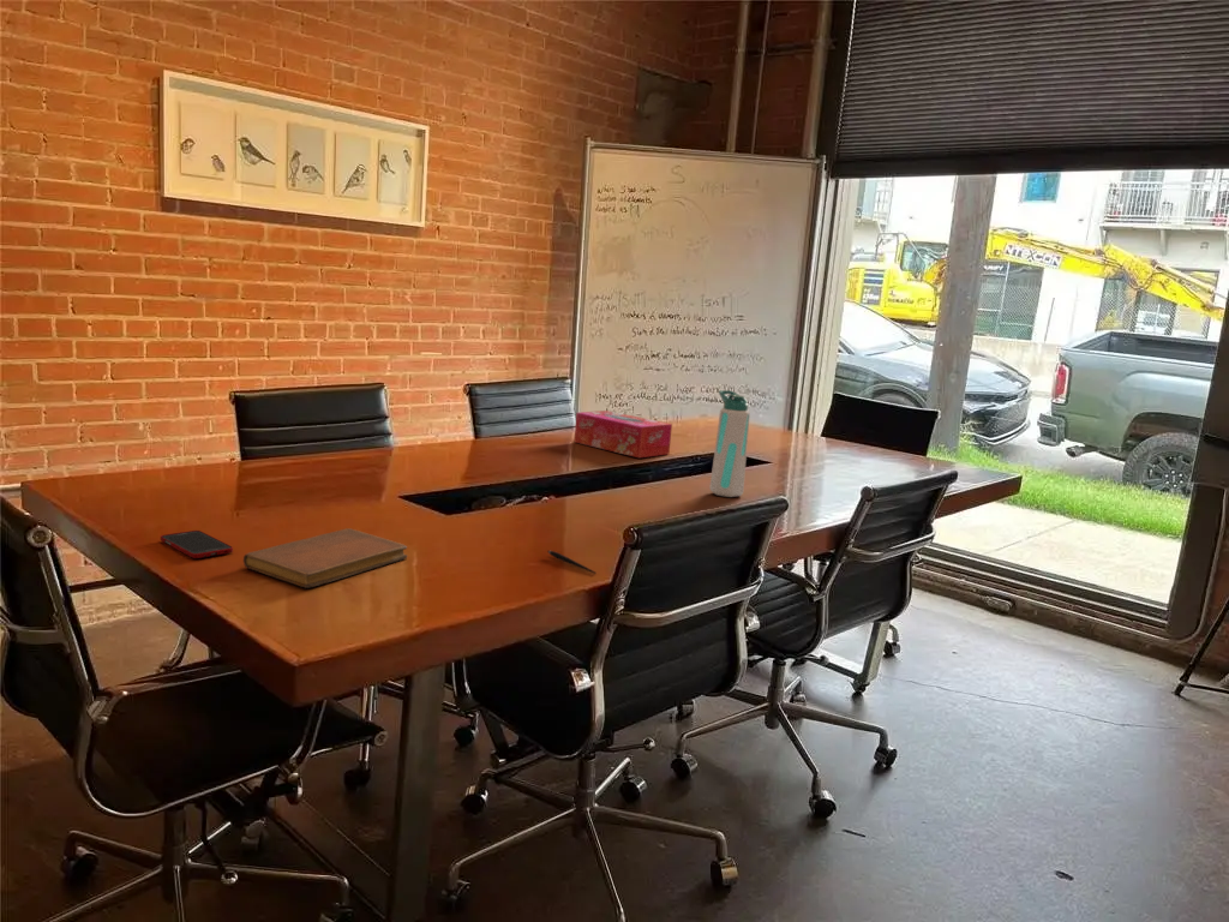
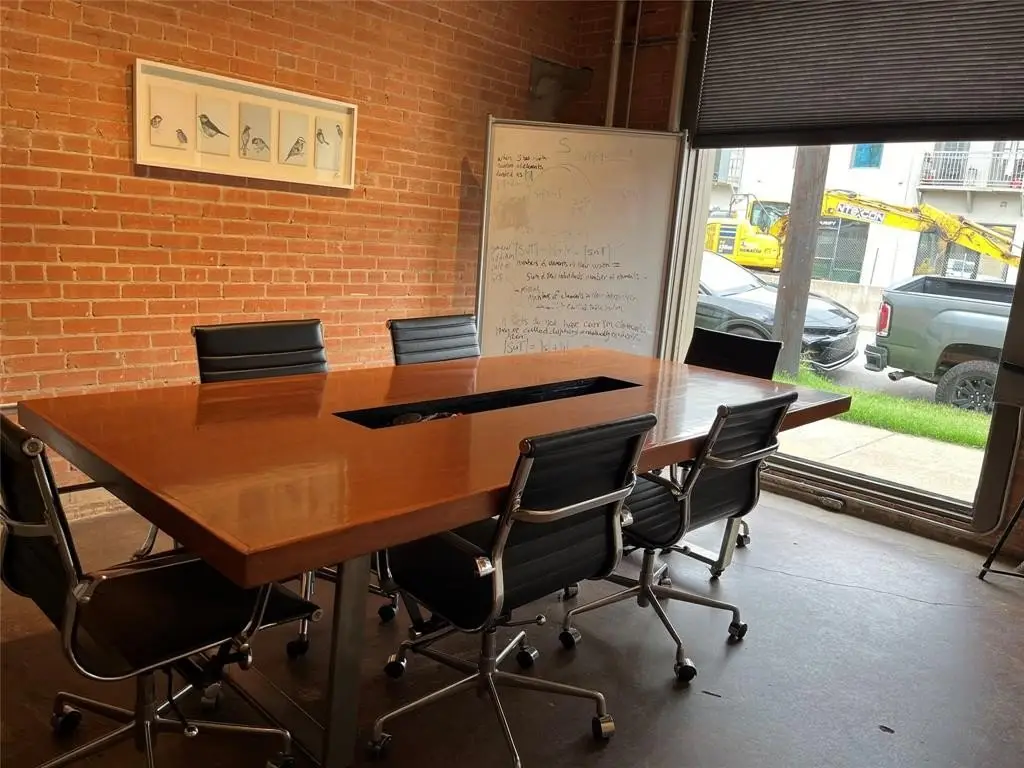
- pen [546,550,598,575]
- water bottle [708,389,751,498]
- tissue box [572,409,673,459]
- notebook [242,527,408,589]
- cell phone [160,529,234,559]
